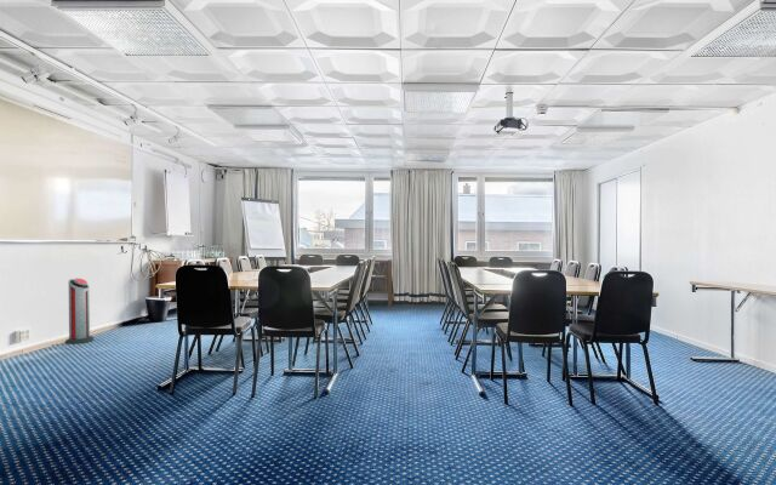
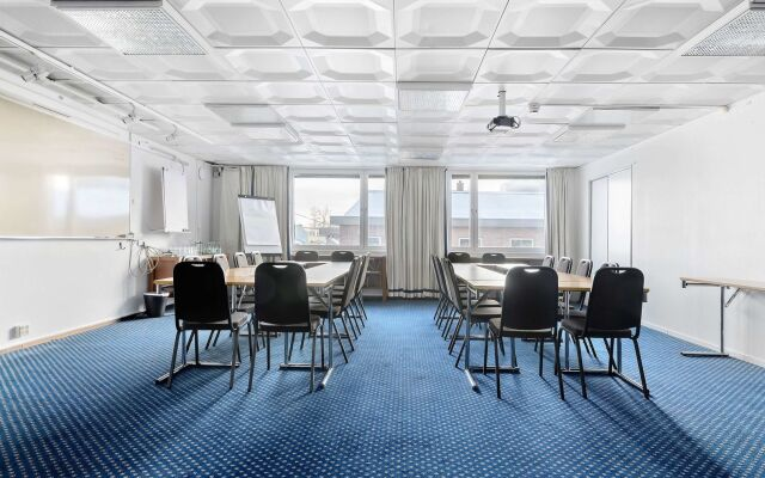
- air purifier [64,276,95,346]
